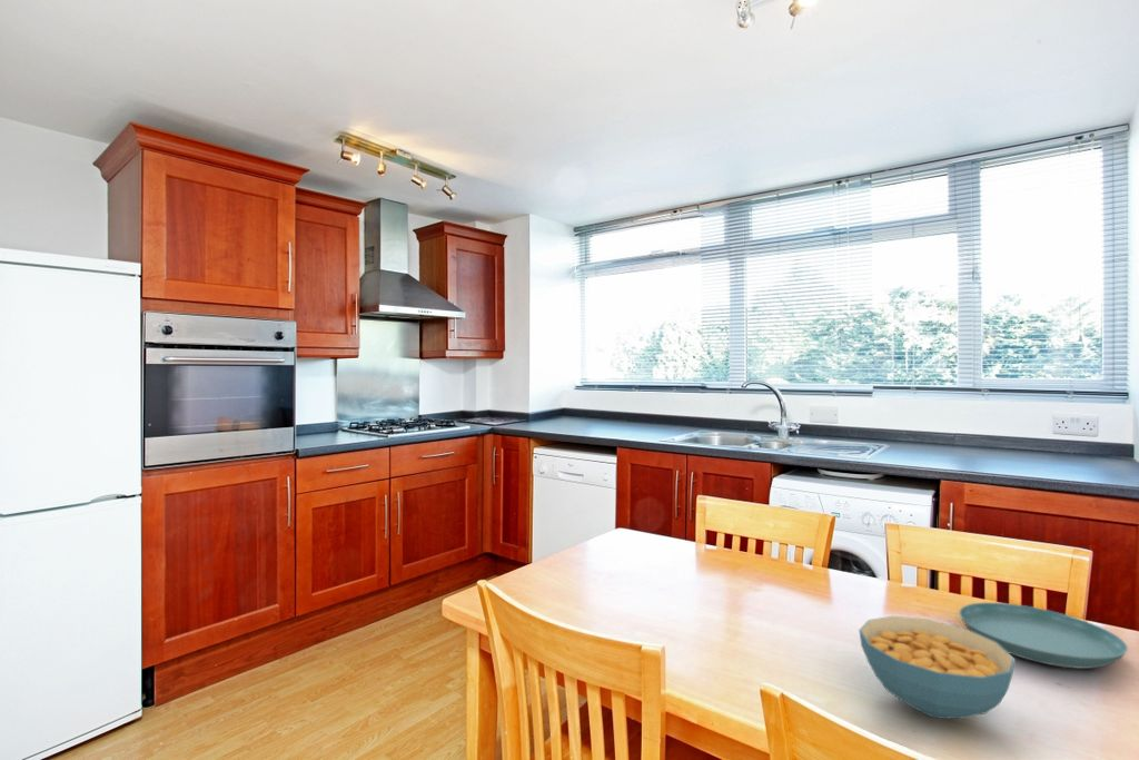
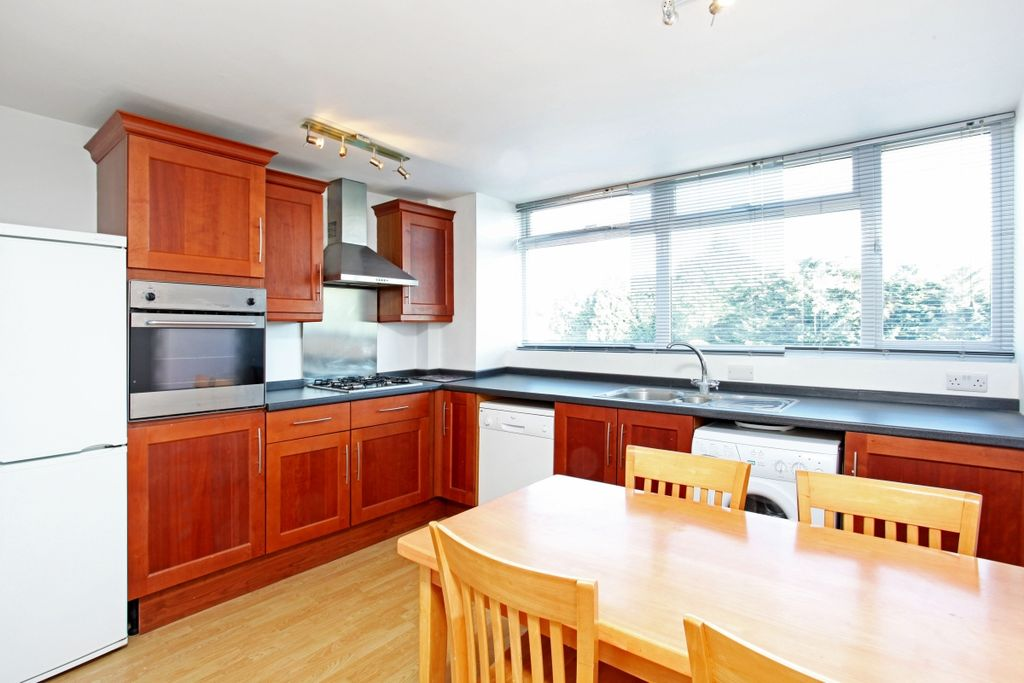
- saucer [958,601,1129,670]
- cereal bowl [858,615,1017,720]
